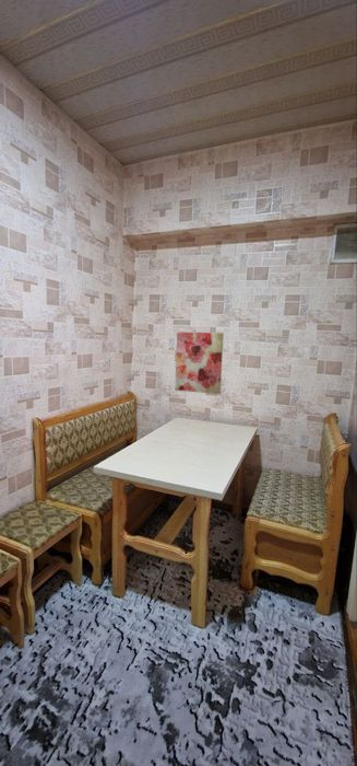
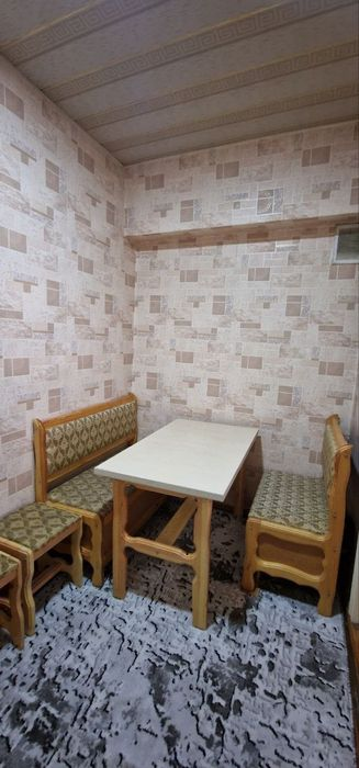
- wall art [174,332,225,395]
